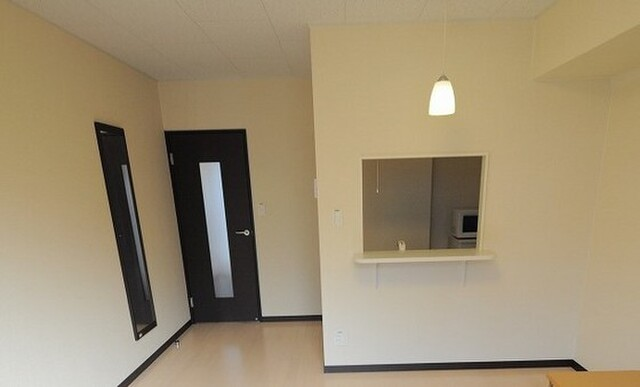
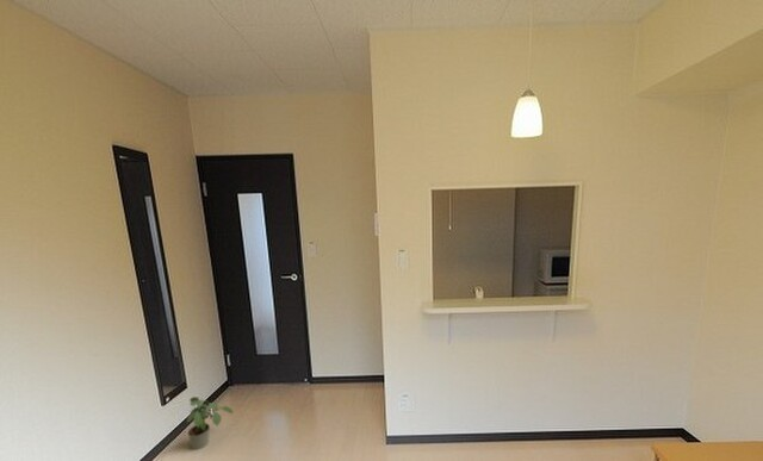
+ potted plant [186,395,234,451]
